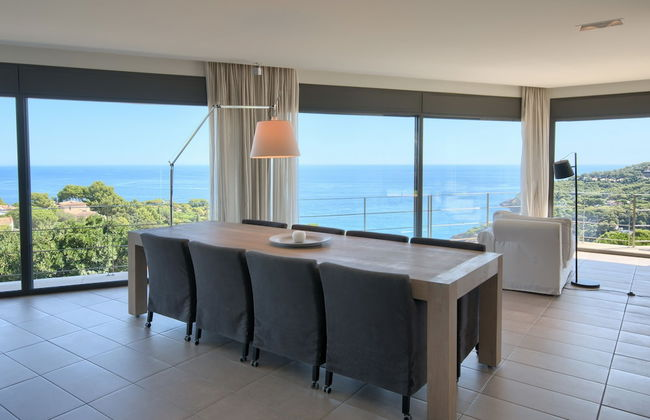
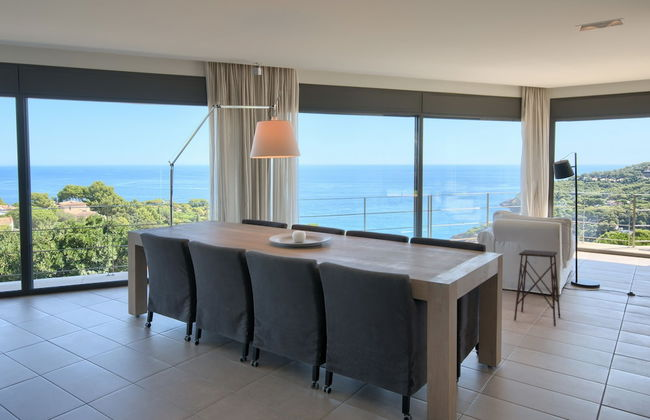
+ side table [513,249,561,328]
